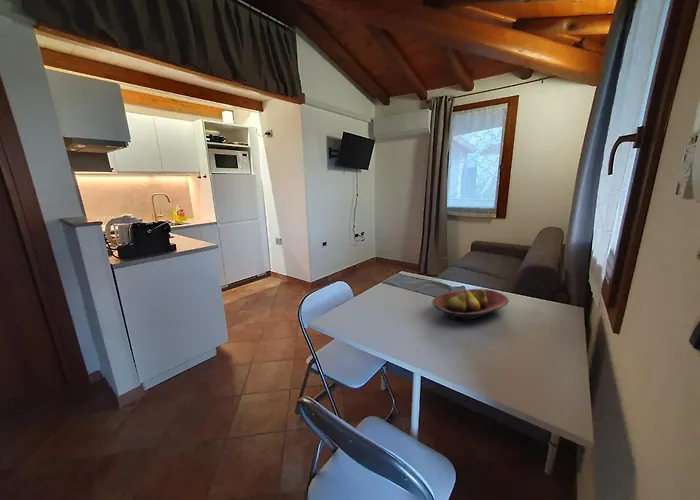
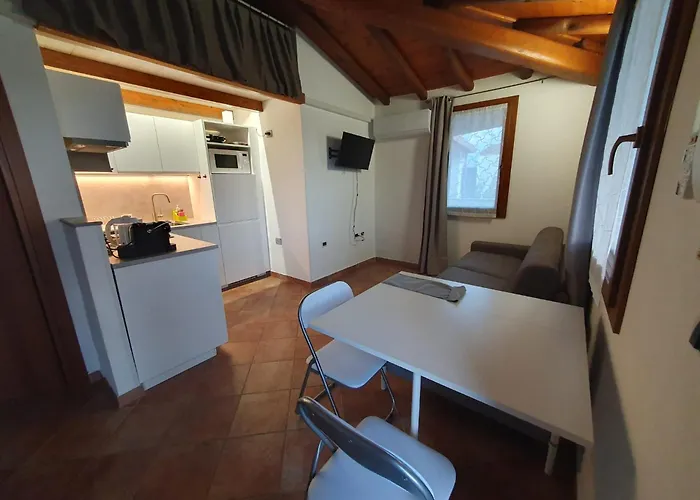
- fruit bowl [431,288,510,321]
